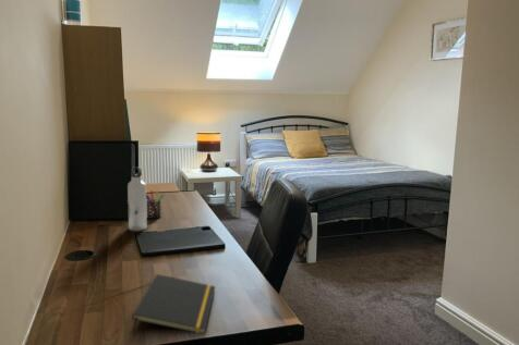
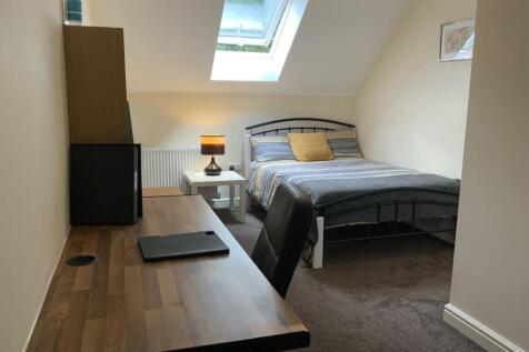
- pen holder [146,189,165,220]
- notepad [131,273,217,336]
- water bottle [126,167,148,232]
